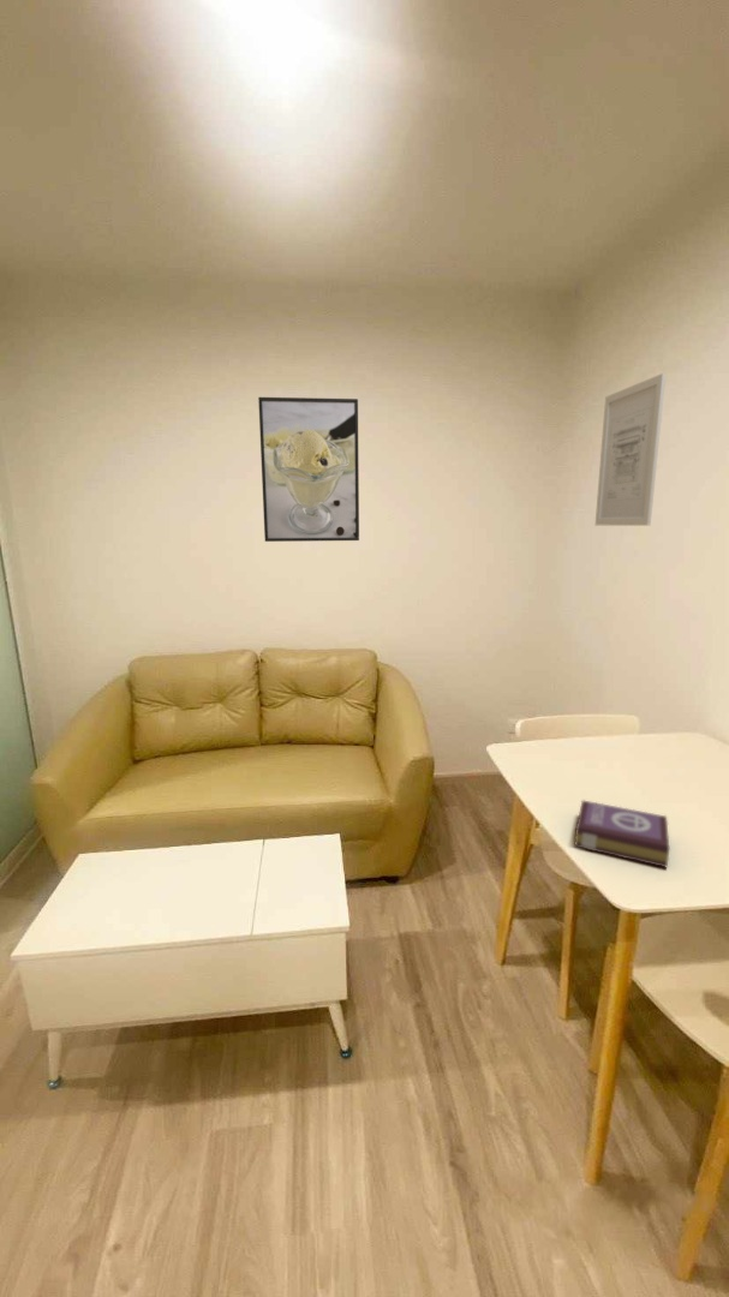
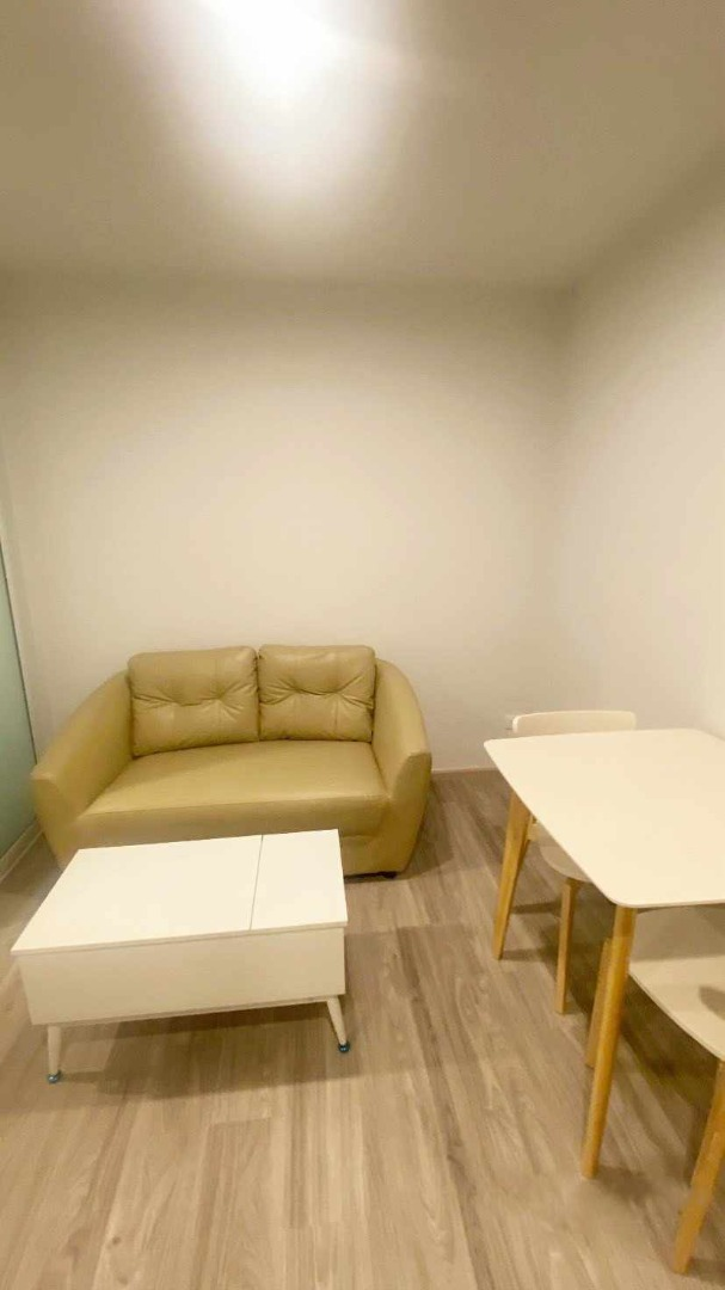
- book [573,799,671,868]
- wall art [594,372,667,527]
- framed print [257,396,360,543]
